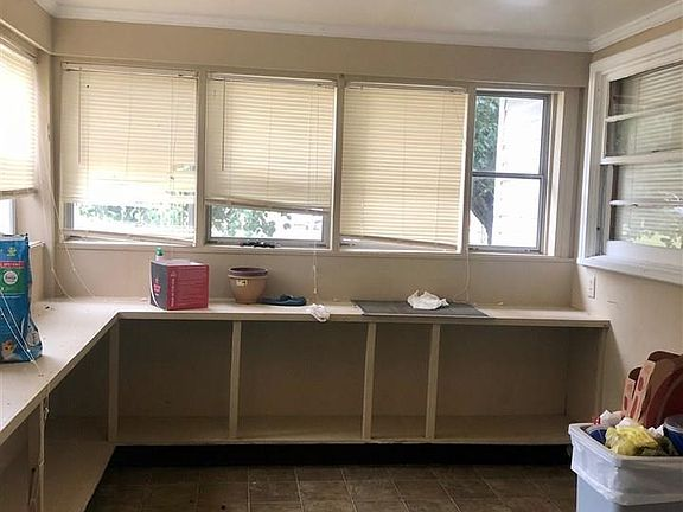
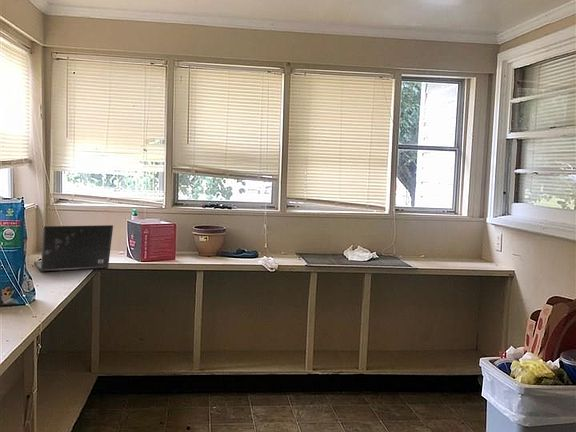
+ laptop [33,224,114,272]
